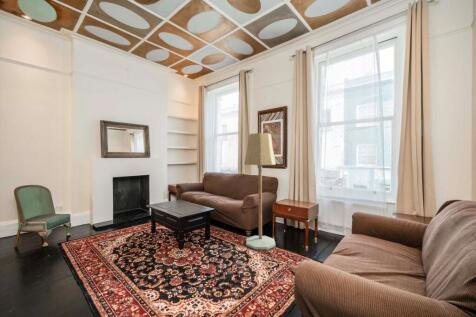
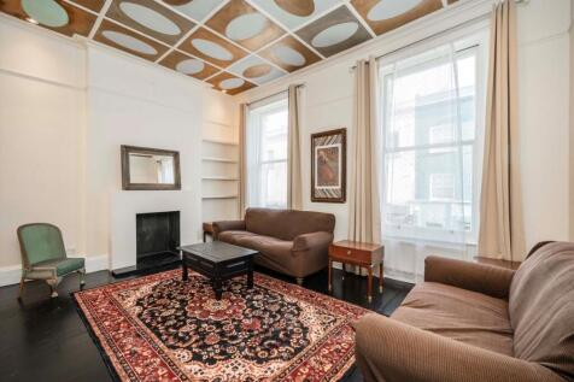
- floor lamp [243,132,277,251]
